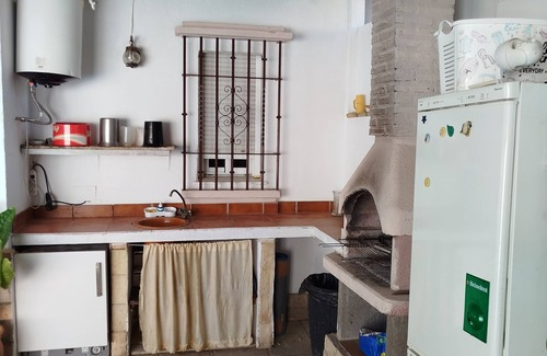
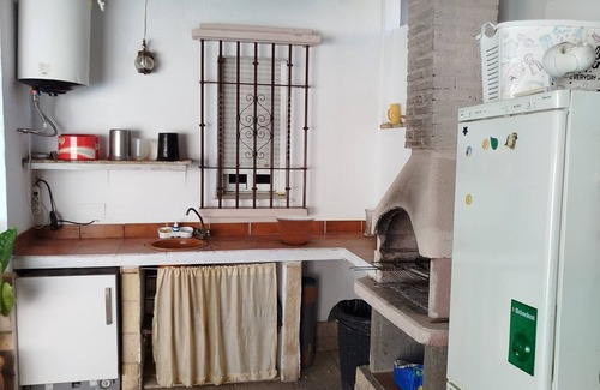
+ mixing bowl [274,215,317,246]
